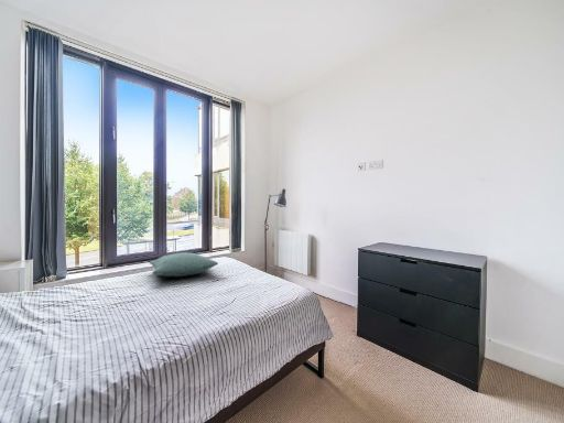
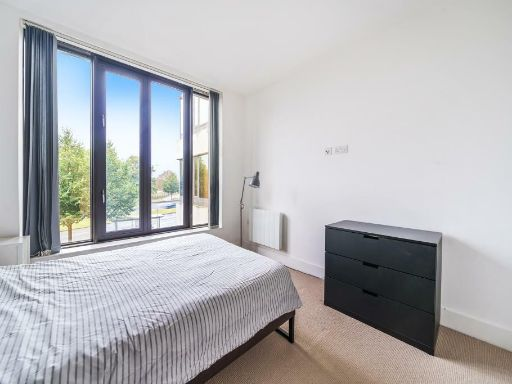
- pillow [148,251,219,278]
